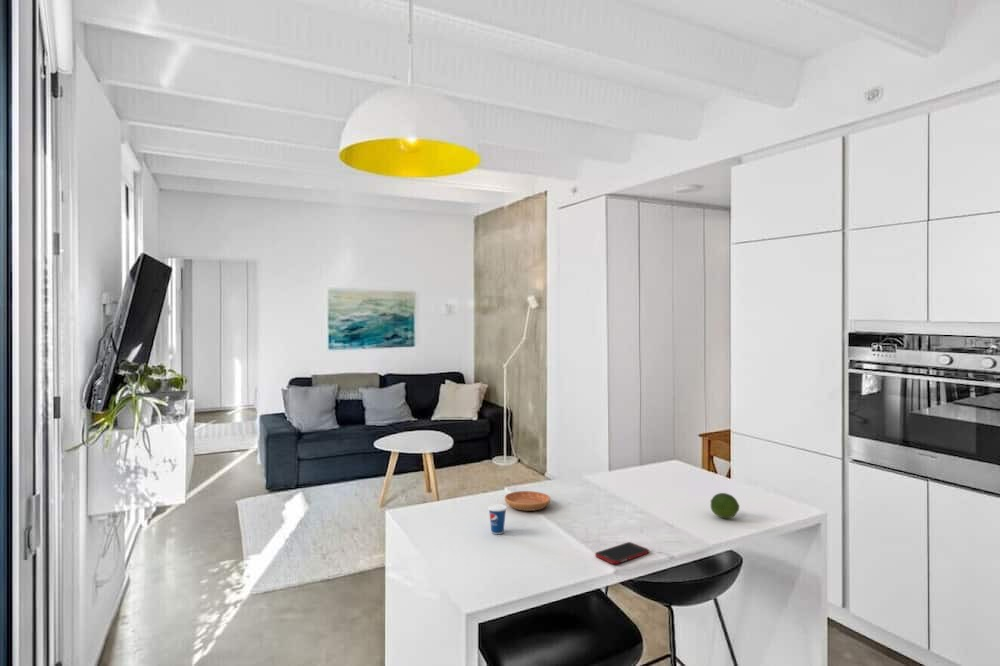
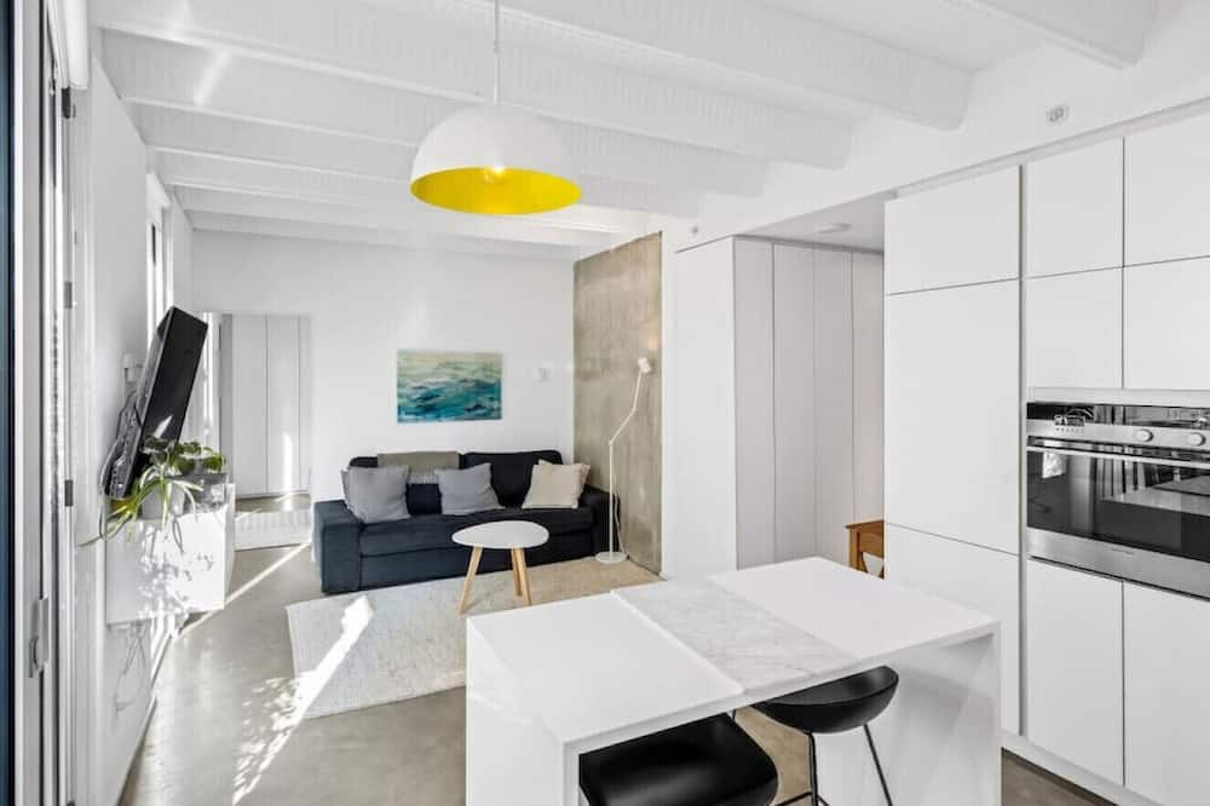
- cell phone [594,541,650,565]
- cup [487,491,508,535]
- saucer [504,490,551,512]
- fruit [710,492,740,519]
